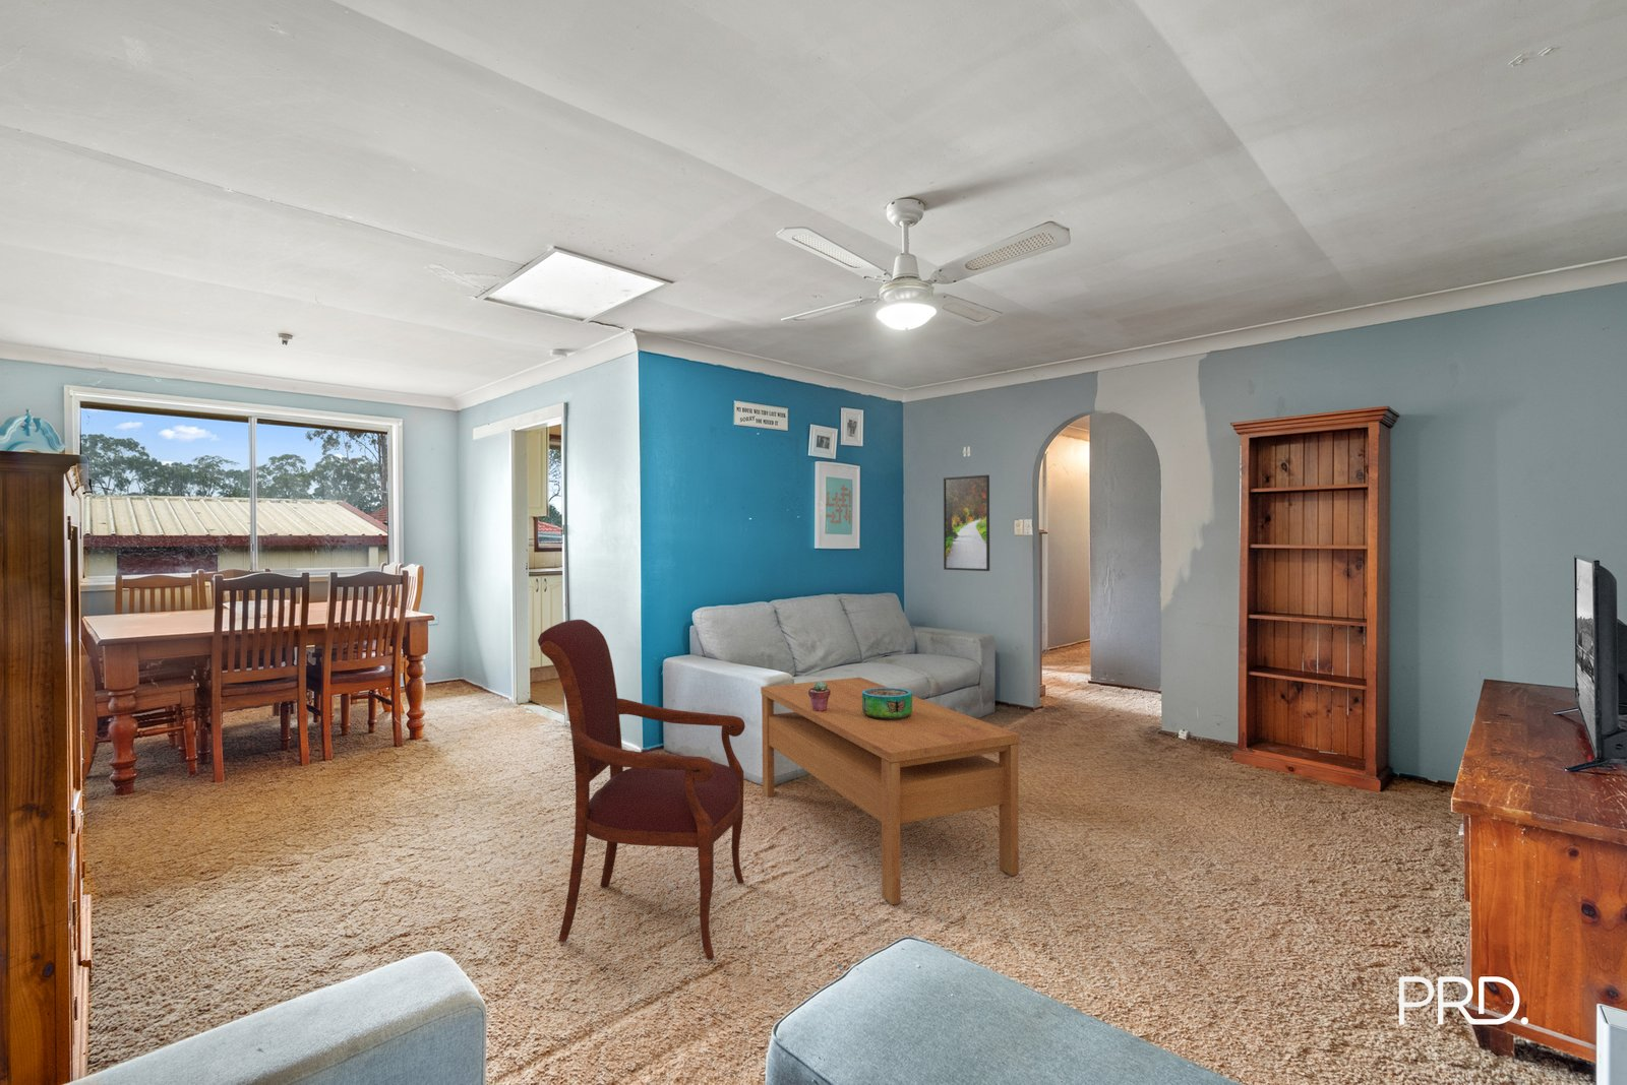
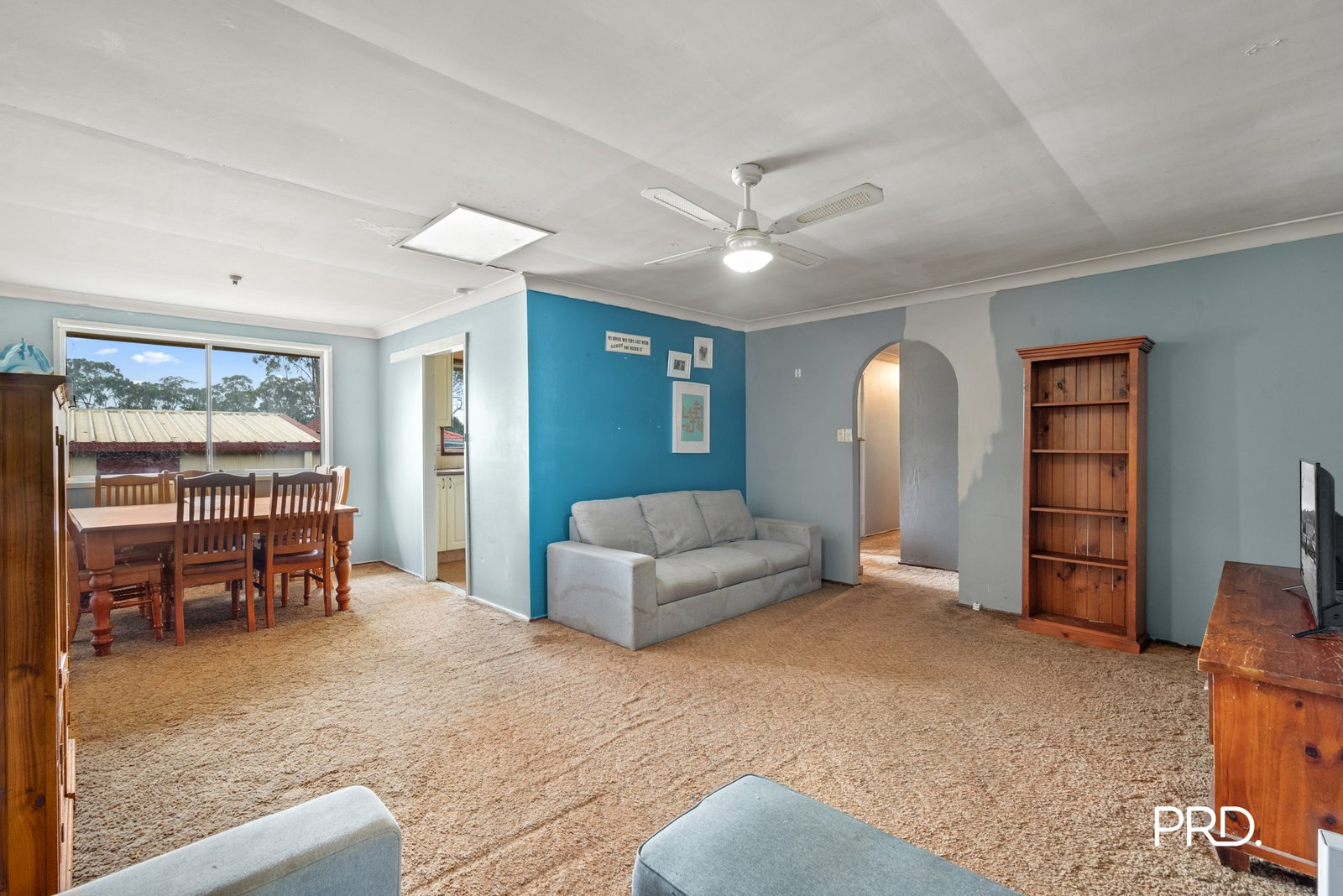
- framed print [943,473,991,572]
- decorative bowl [863,687,913,721]
- armchair [537,619,746,961]
- potted succulent [808,681,831,711]
- coffee table [760,677,1020,906]
